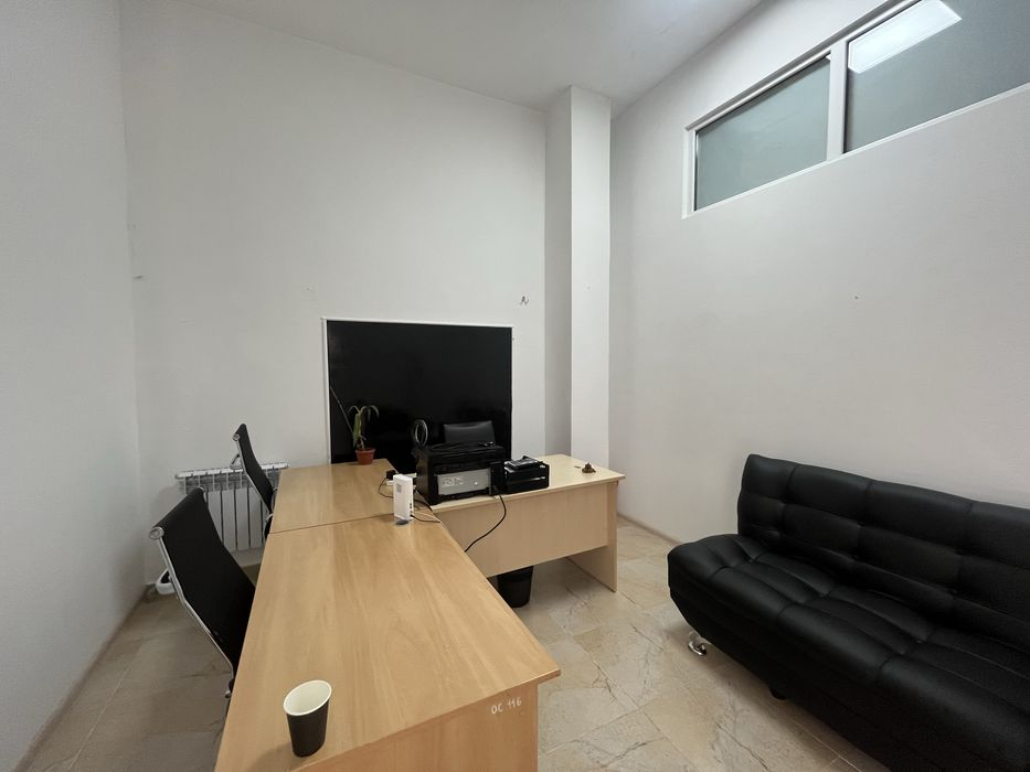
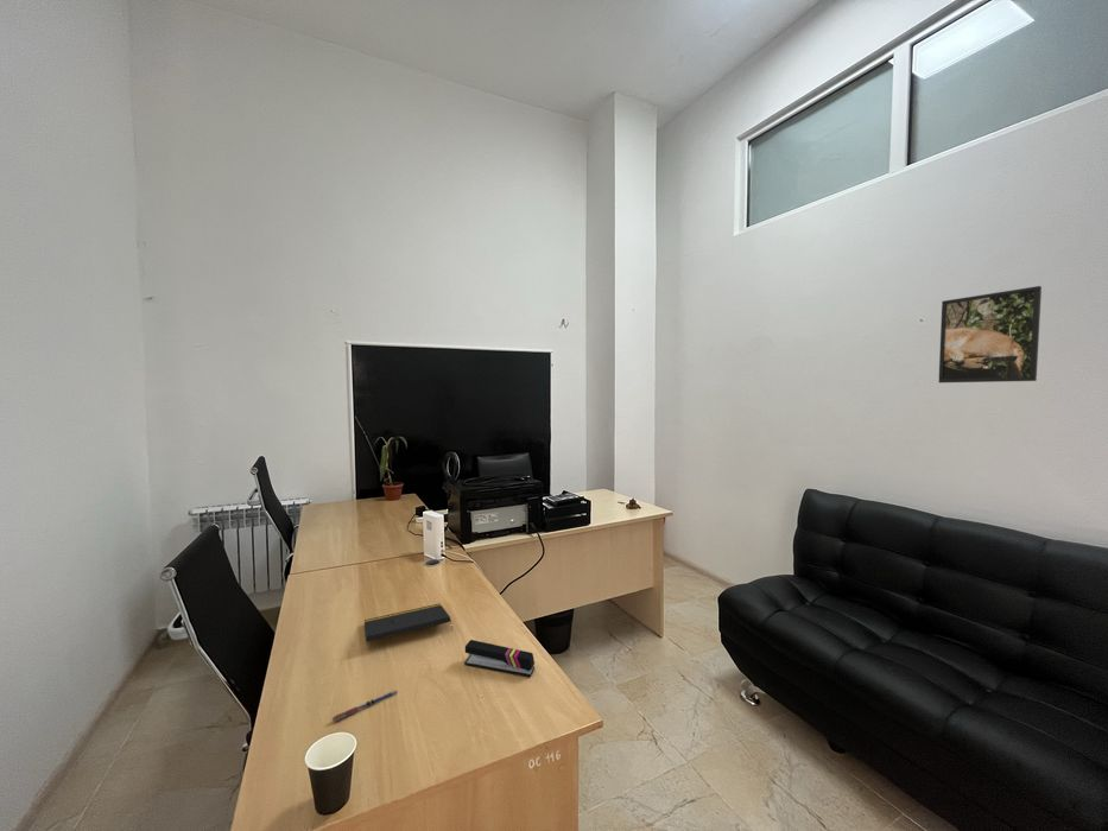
+ stapler [463,639,536,678]
+ notepad [363,603,454,643]
+ pen [331,690,398,722]
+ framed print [937,285,1043,383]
